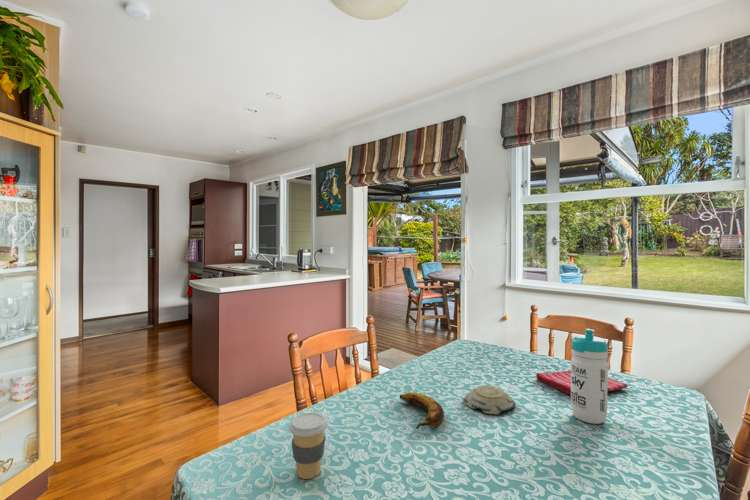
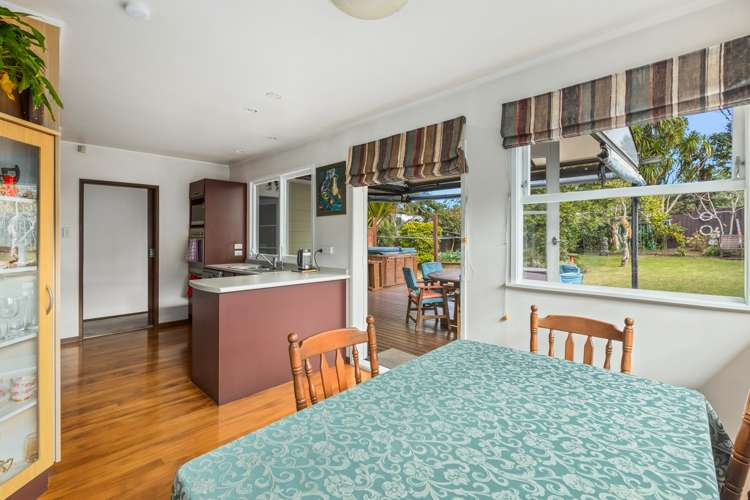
- coffee cup [288,412,329,480]
- decorative bowl [463,385,517,415]
- water bottle [570,328,609,425]
- banana [399,392,445,430]
- dish towel [535,369,628,396]
